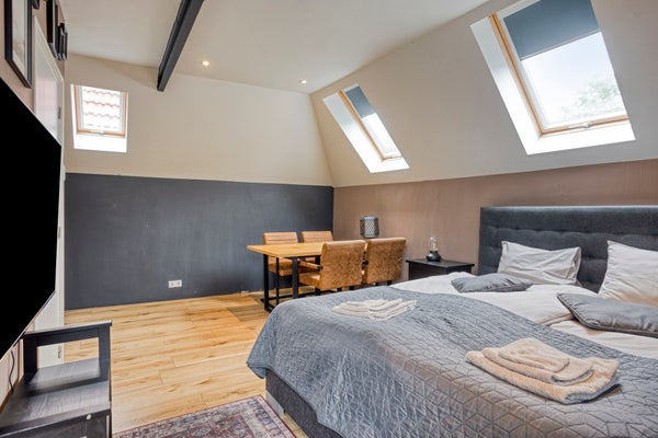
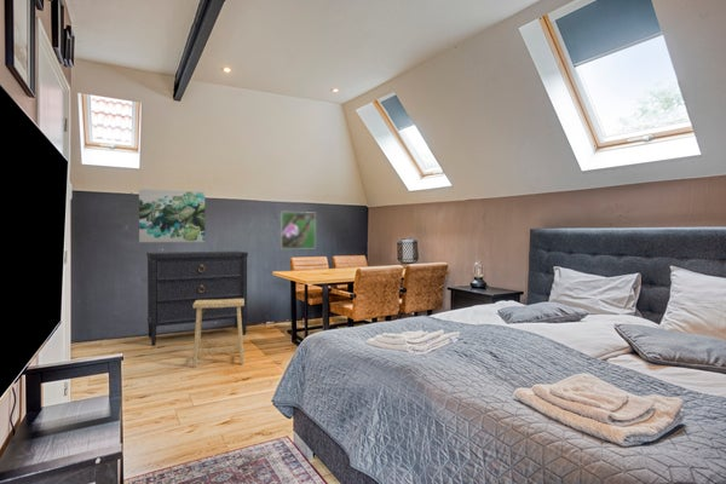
+ stool [191,299,246,369]
+ wall art [138,188,206,243]
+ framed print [280,211,317,250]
+ dresser [145,250,249,346]
